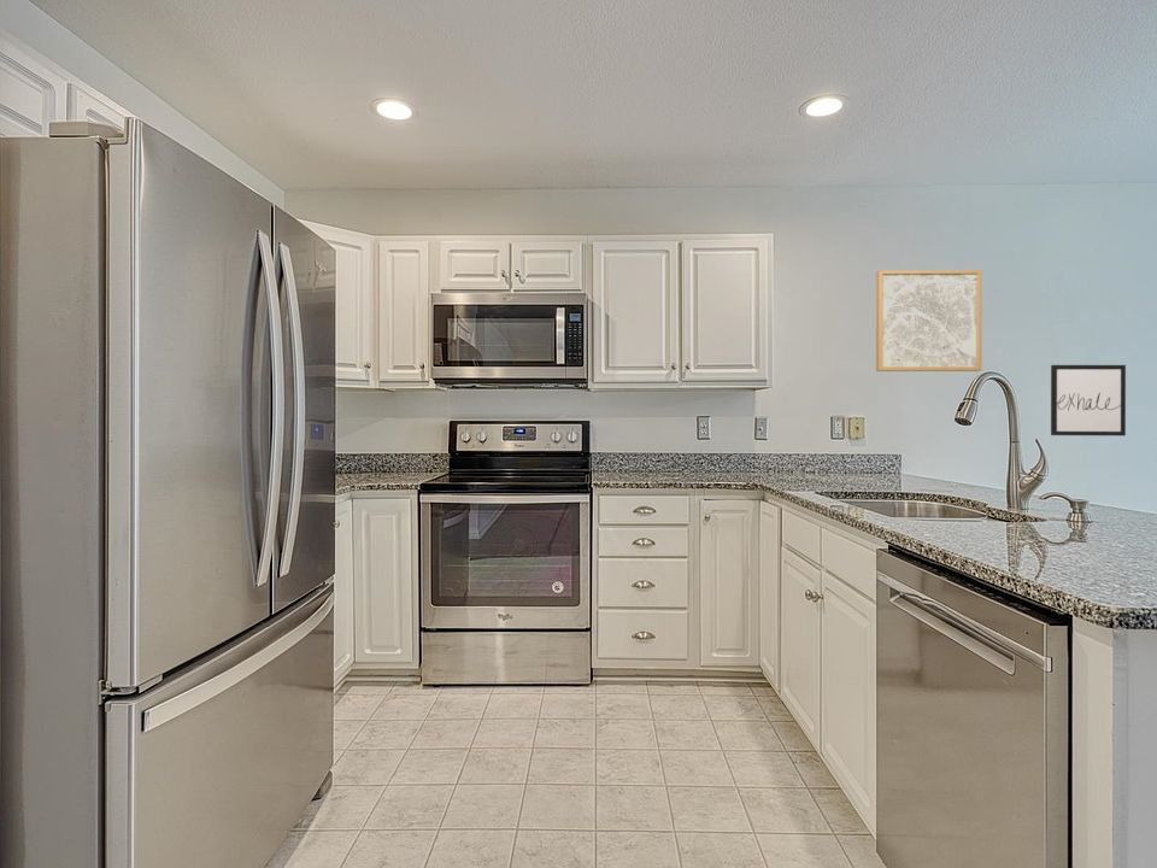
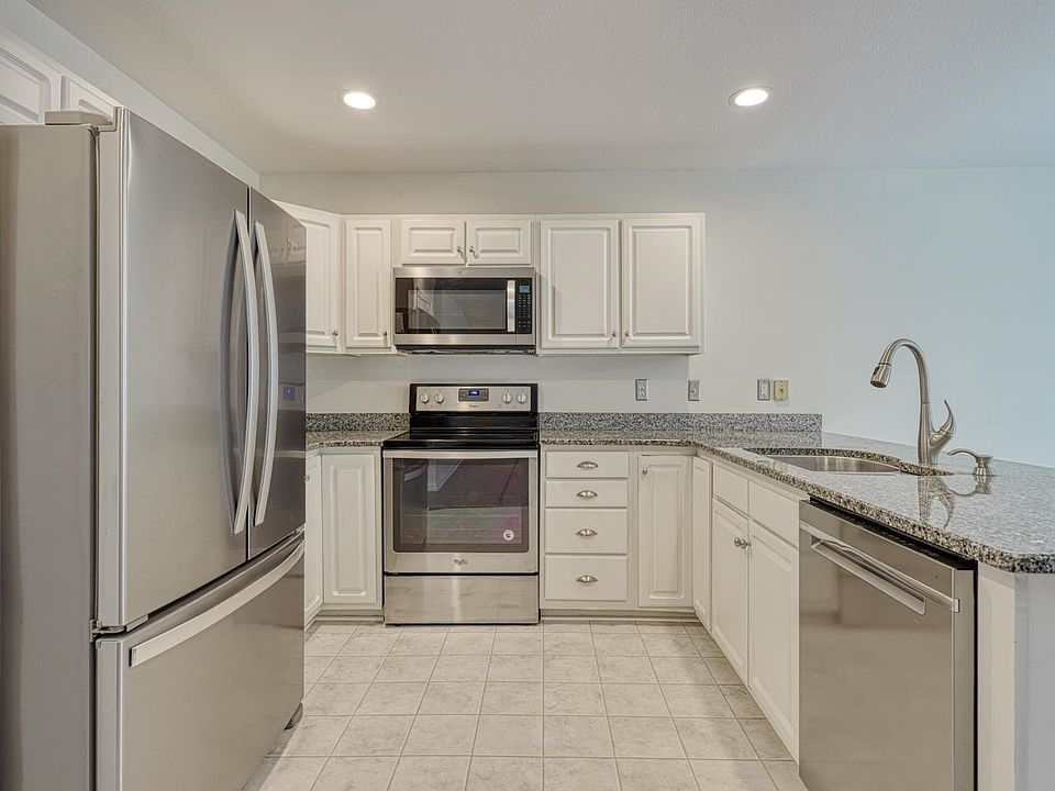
- wall art [875,269,982,373]
- wall art [1050,364,1127,436]
